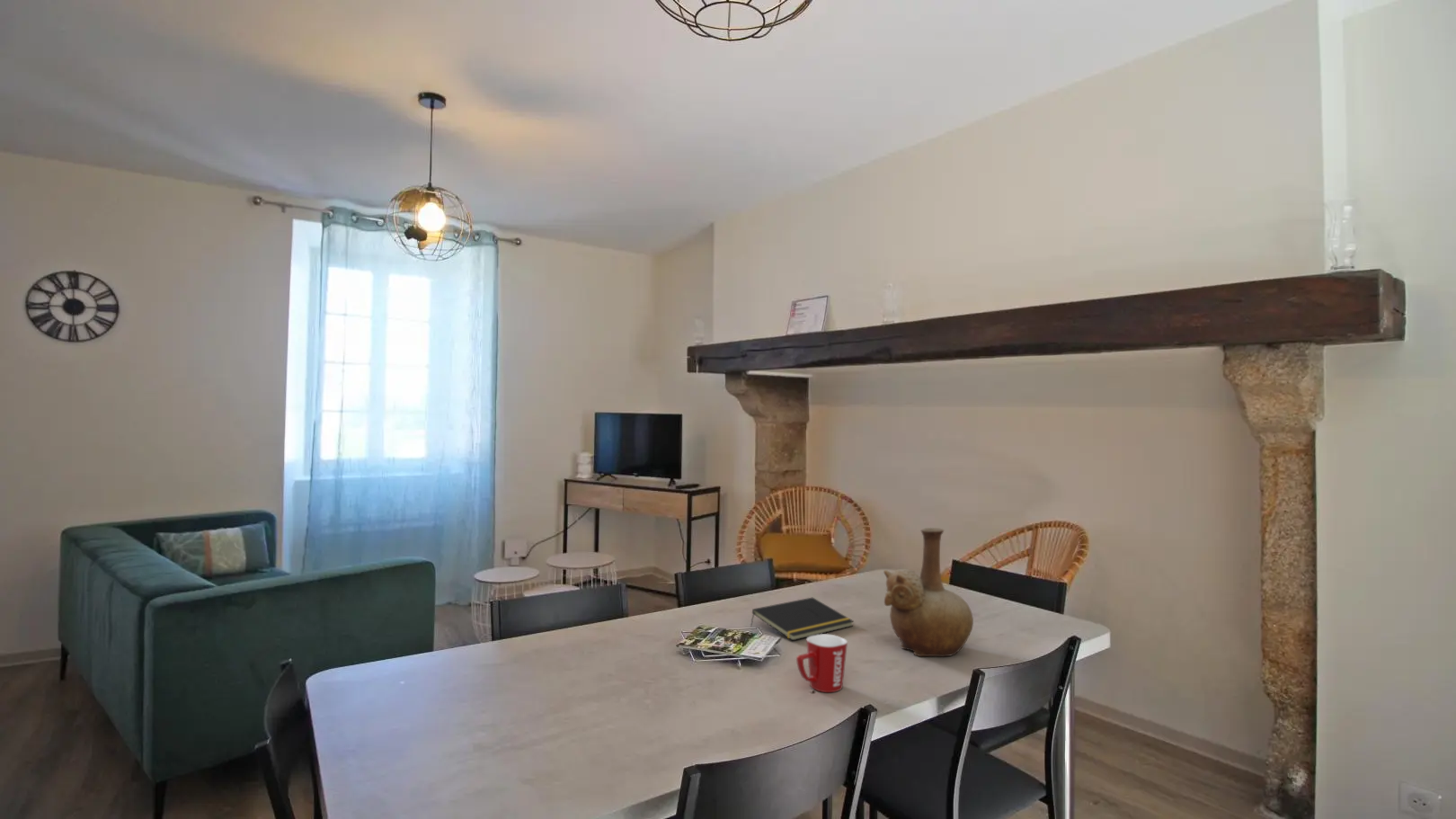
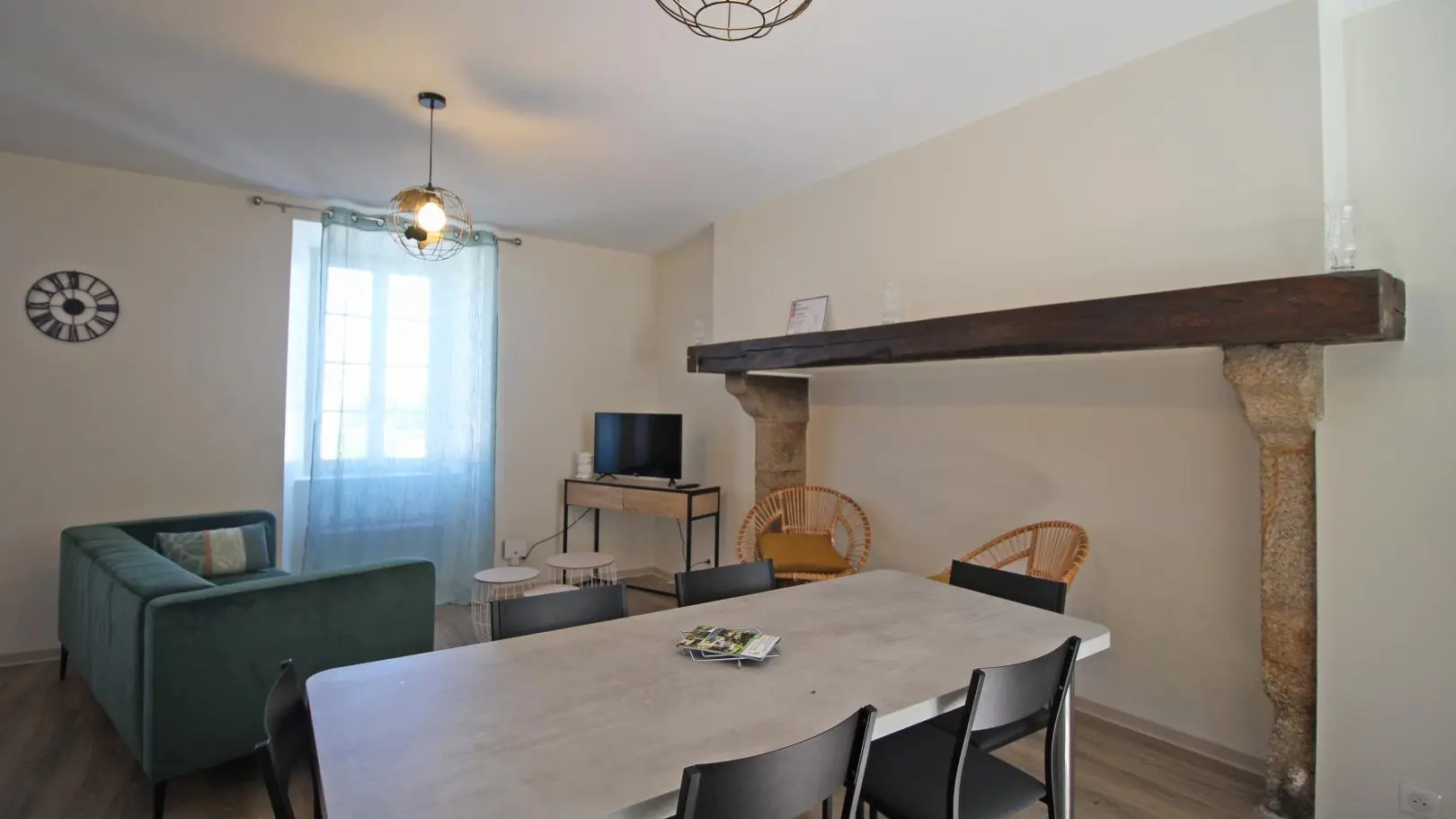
- vase [883,527,974,657]
- notepad [750,597,855,641]
- mug [795,633,848,693]
